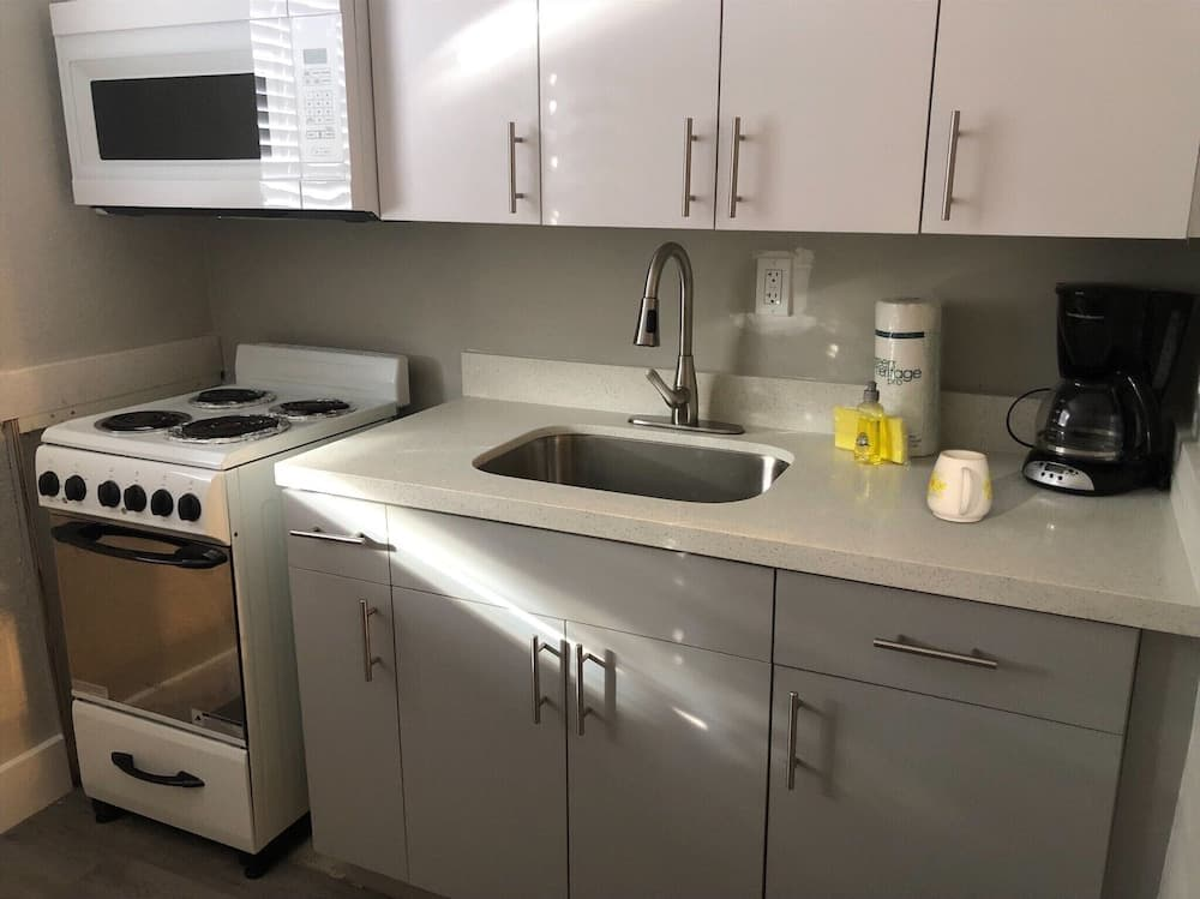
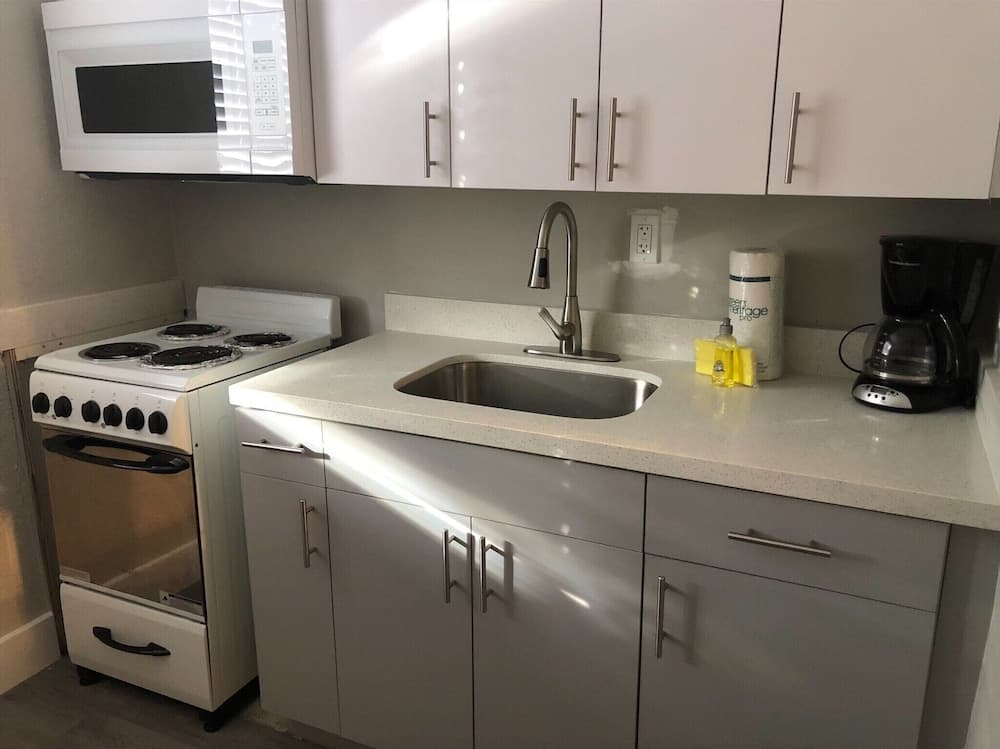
- mug [926,449,994,523]
